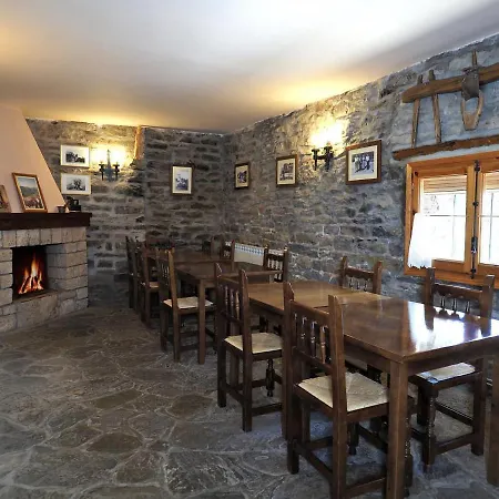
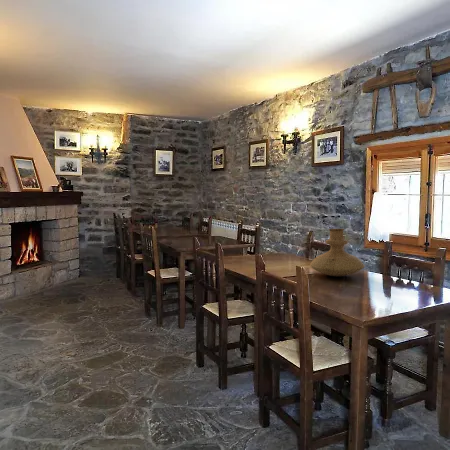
+ vase [309,228,366,277]
